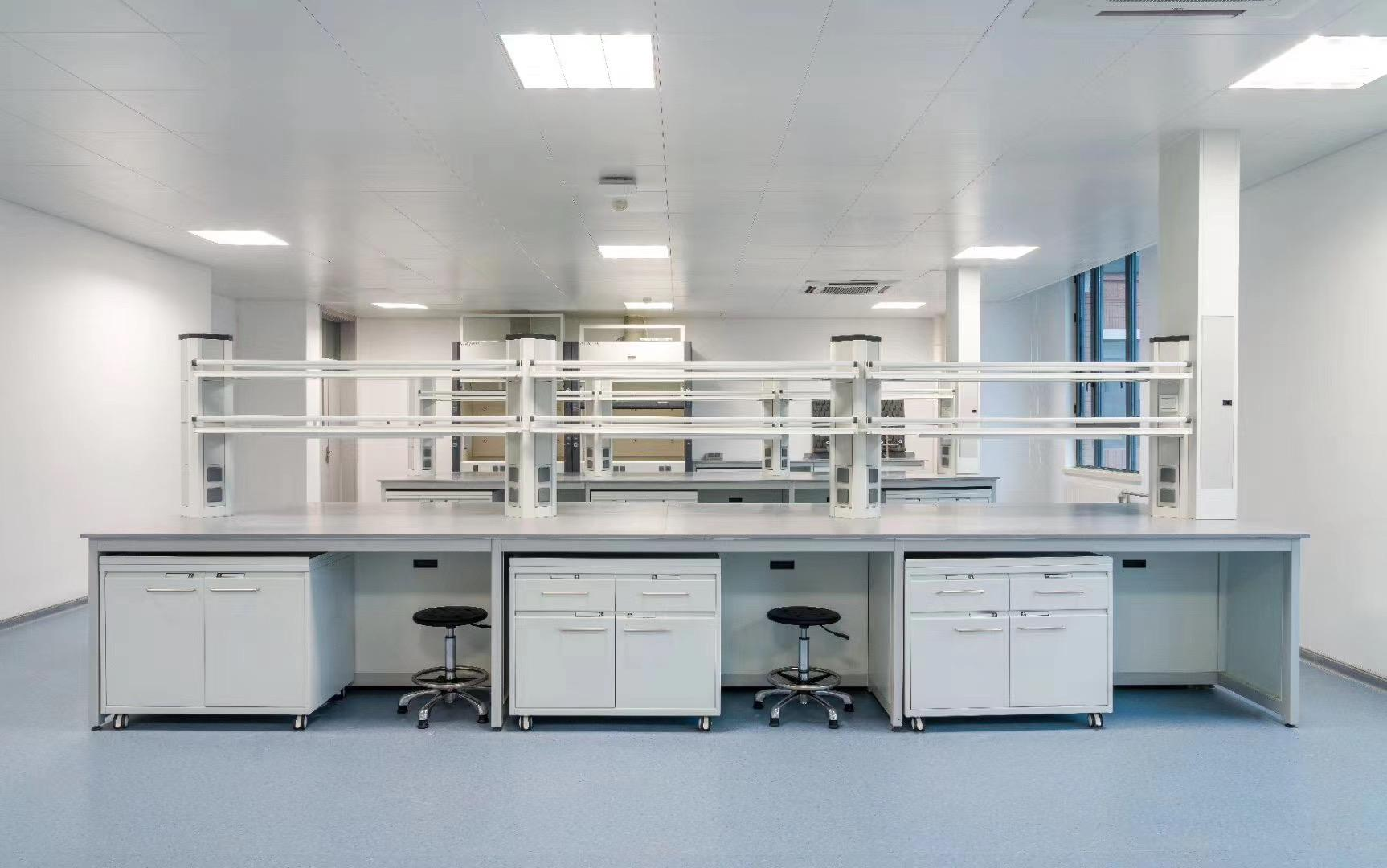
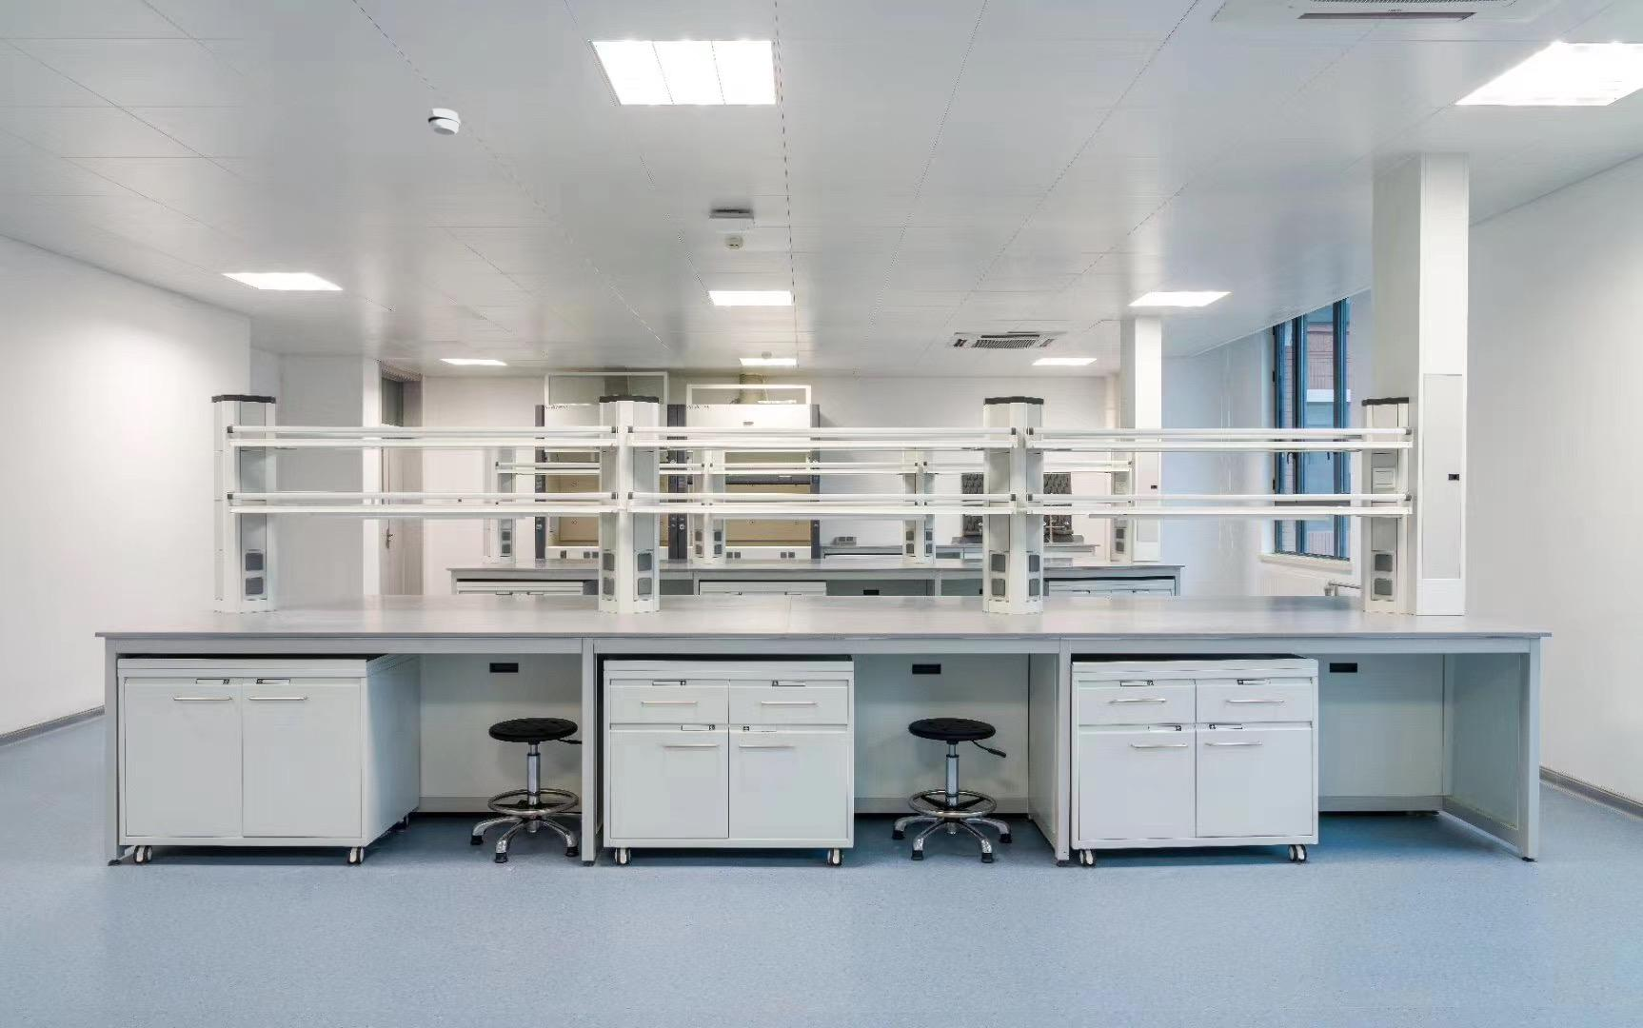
+ smoke detector [426,108,462,136]
